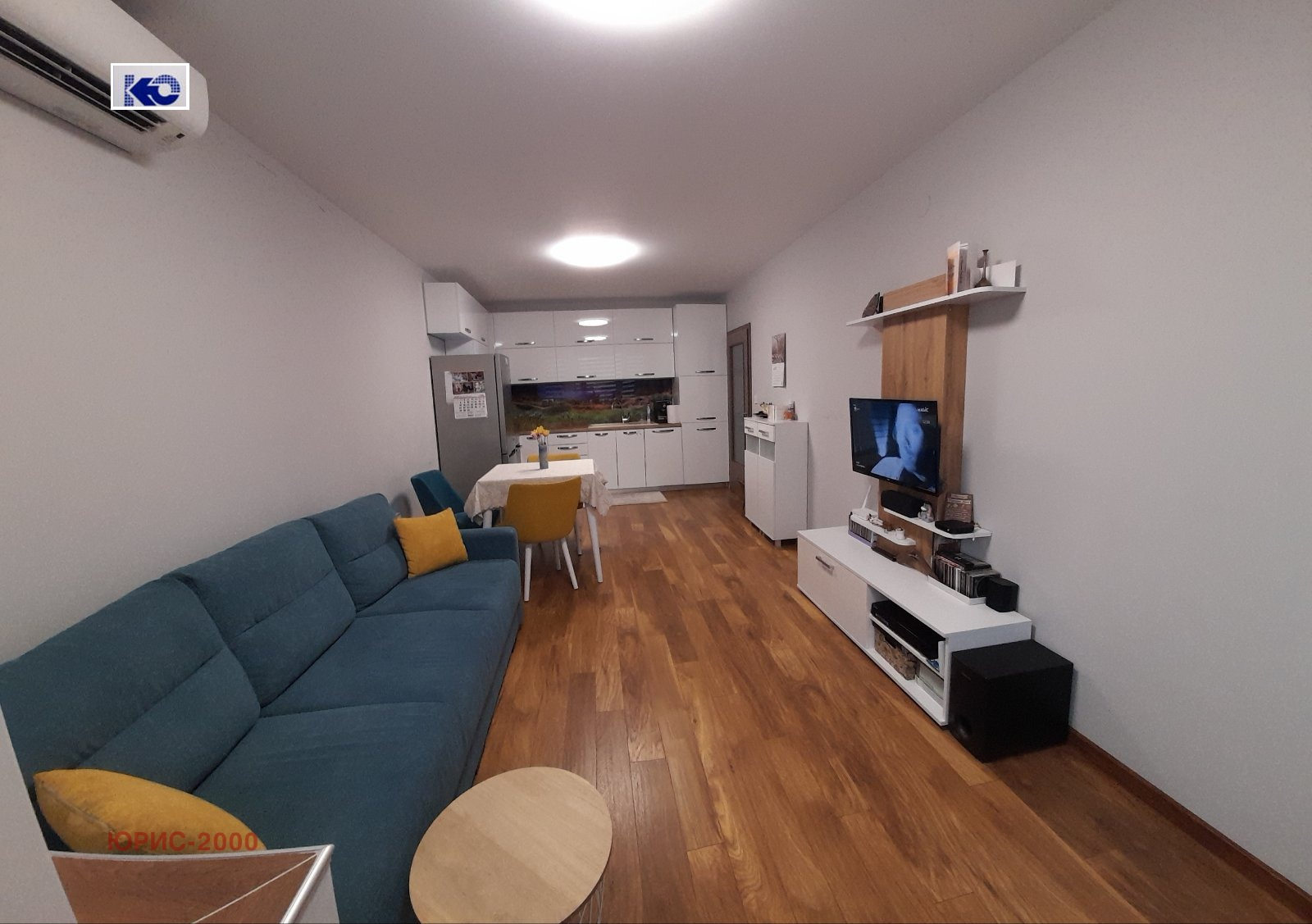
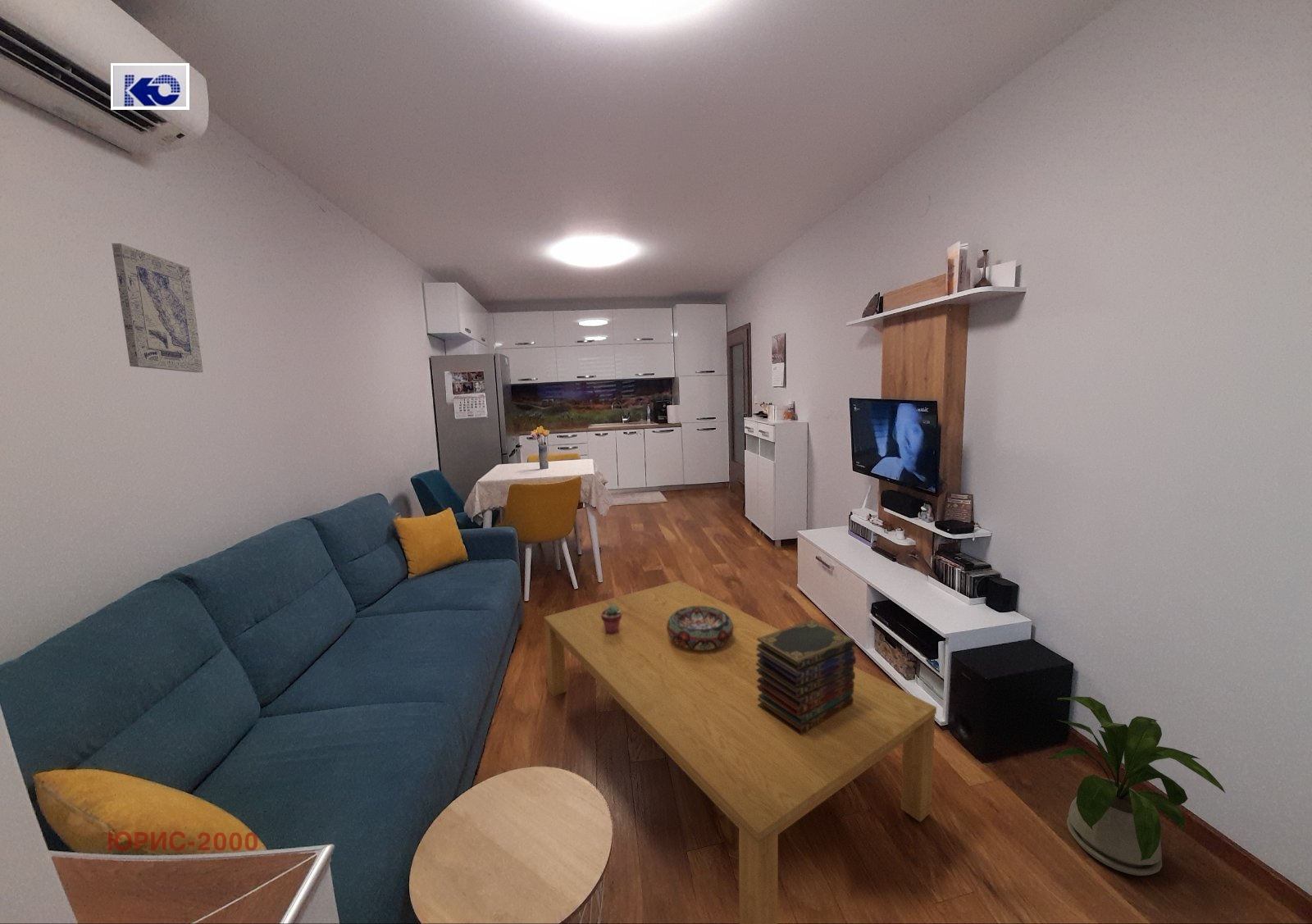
+ potted succulent [601,605,622,634]
+ book stack [756,619,857,735]
+ wall art [112,243,204,373]
+ coffee table [543,580,937,924]
+ decorative bowl [667,606,734,650]
+ house plant [1048,696,1226,876]
